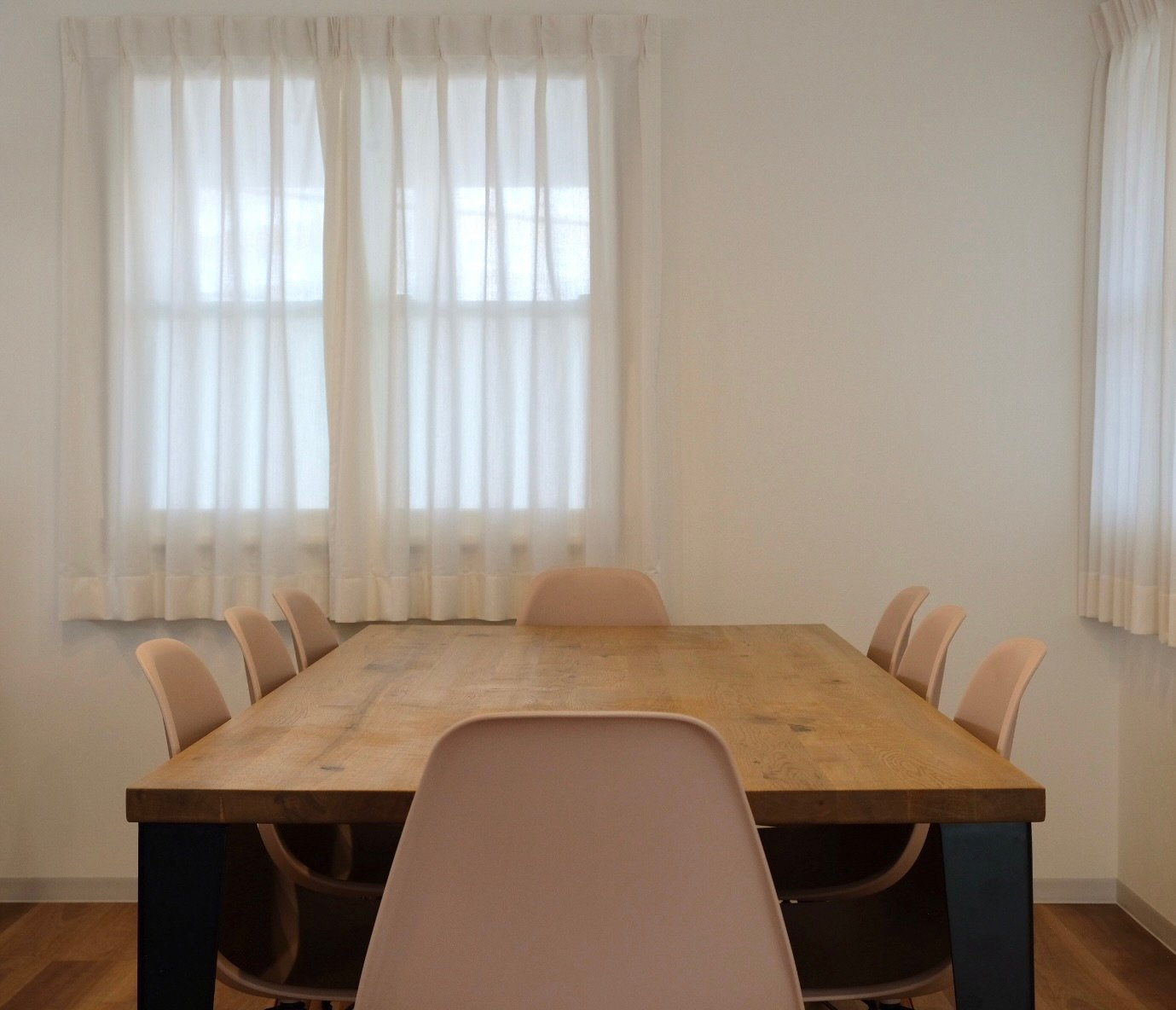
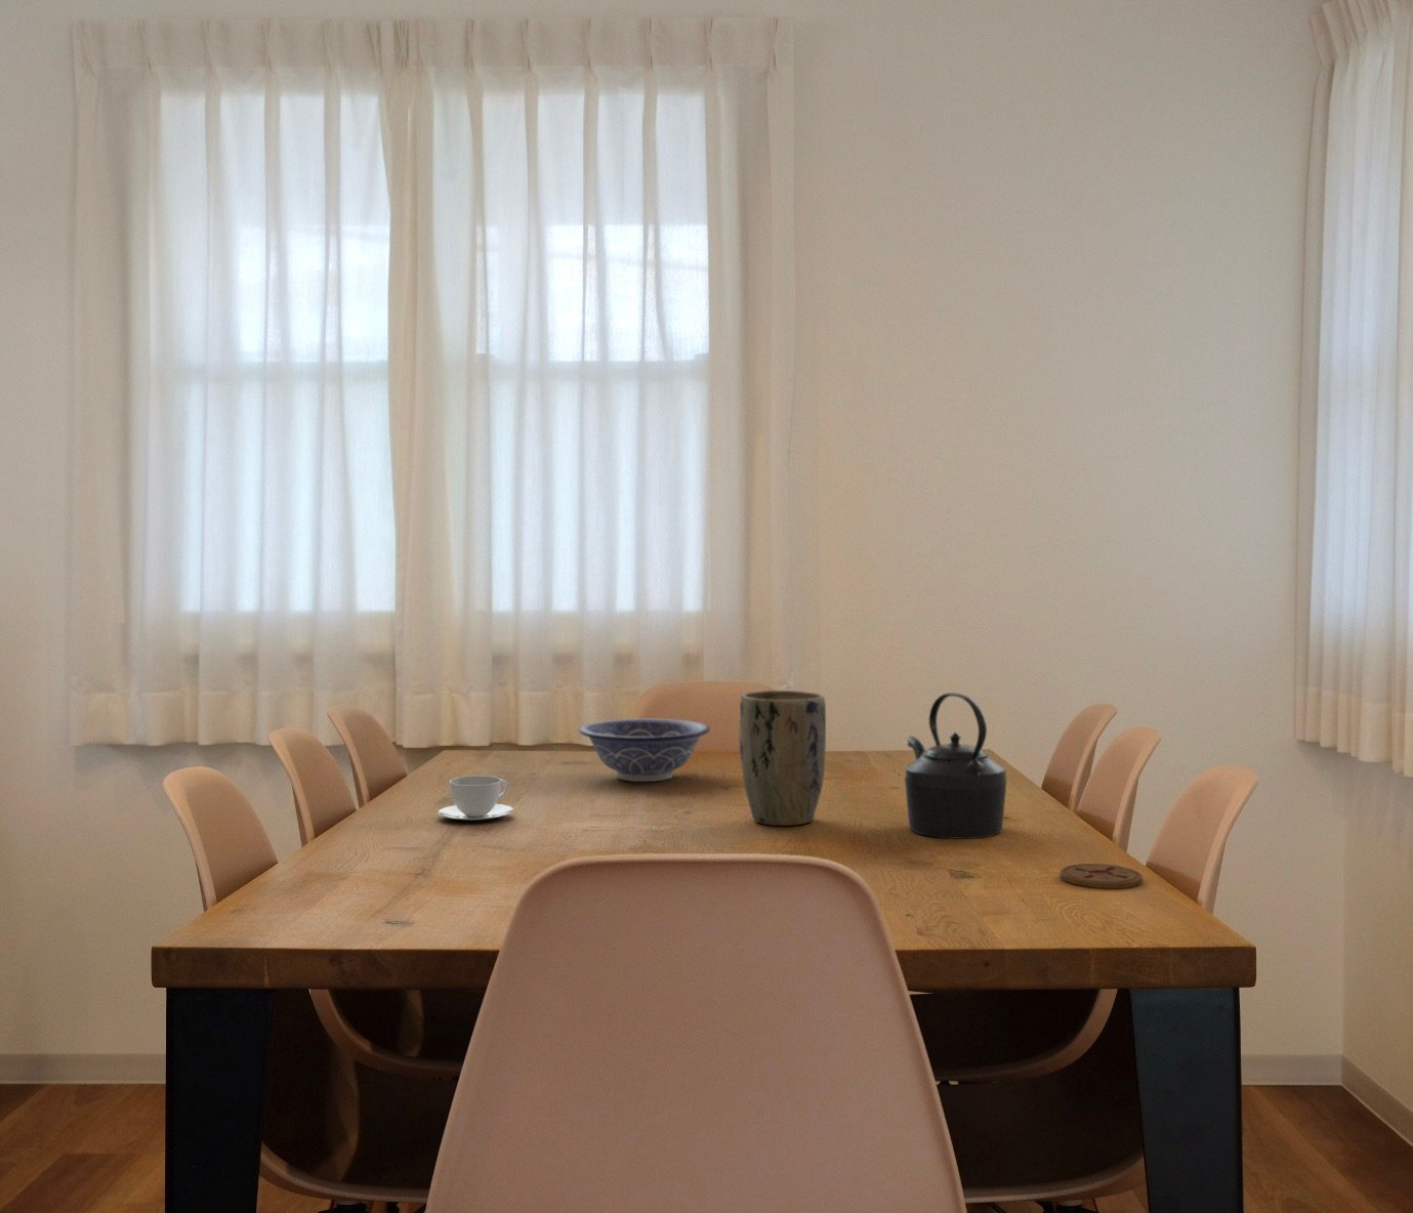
+ kettle [904,692,1007,839]
+ teacup [436,775,514,821]
+ coaster [1059,862,1144,889]
+ decorative bowl [578,718,711,783]
+ plant pot [739,689,827,826]
